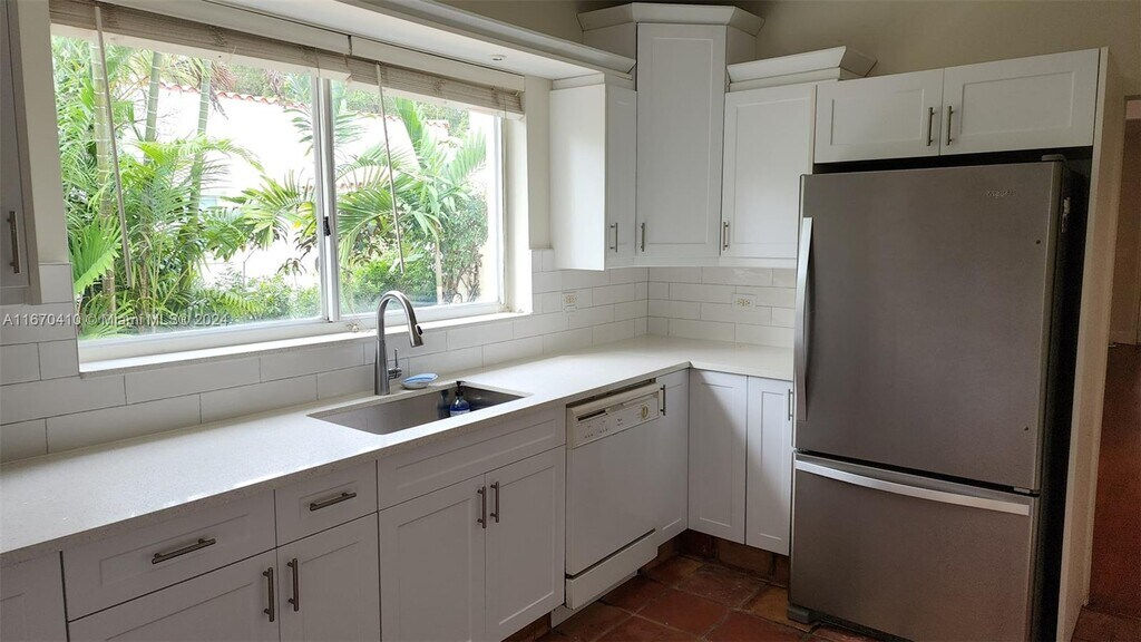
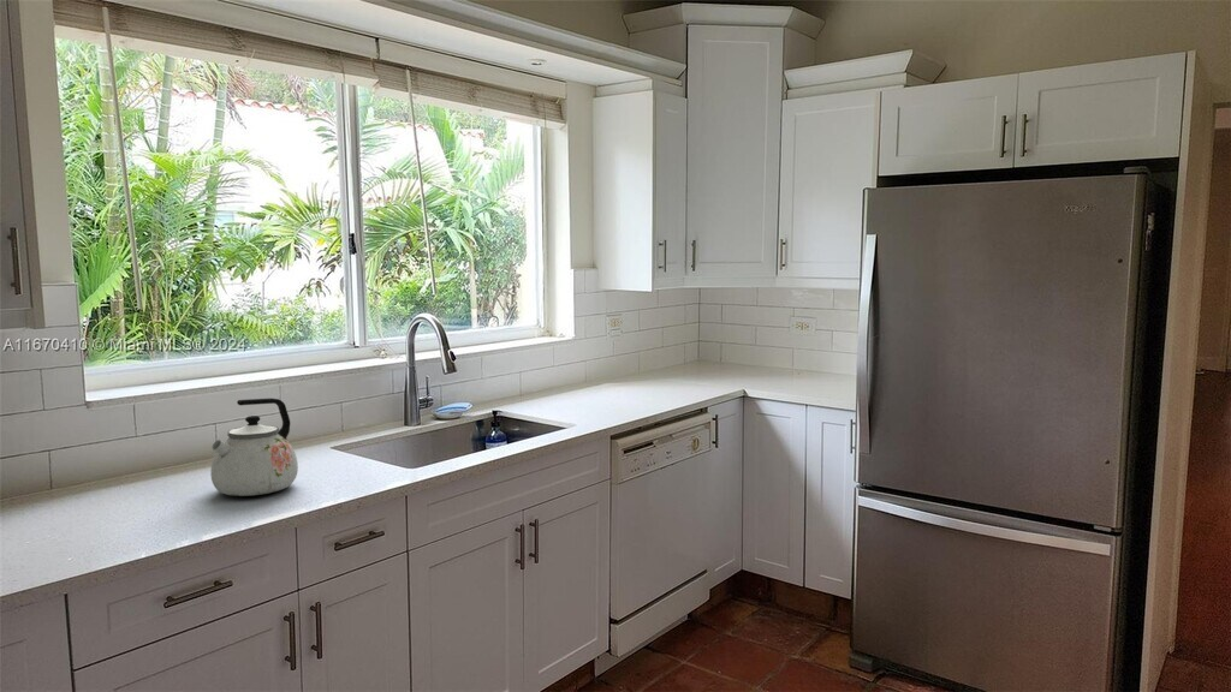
+ kettle [209,398,299,497]
